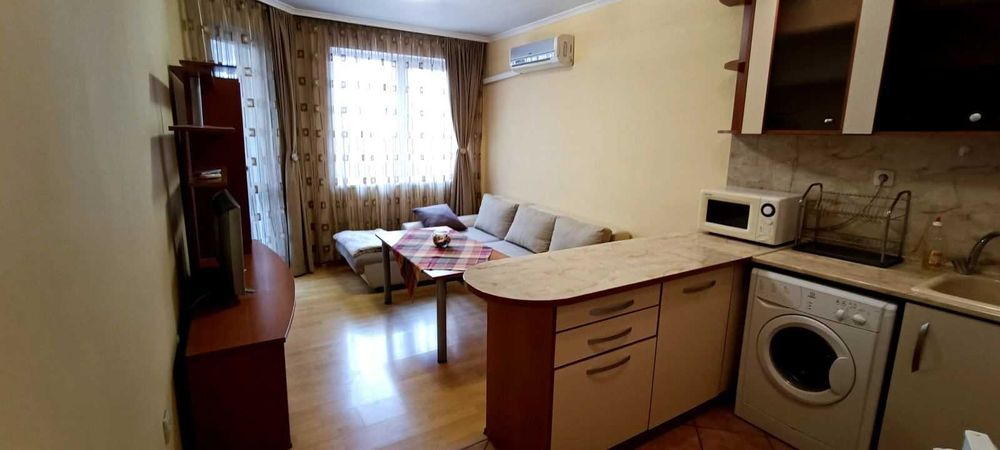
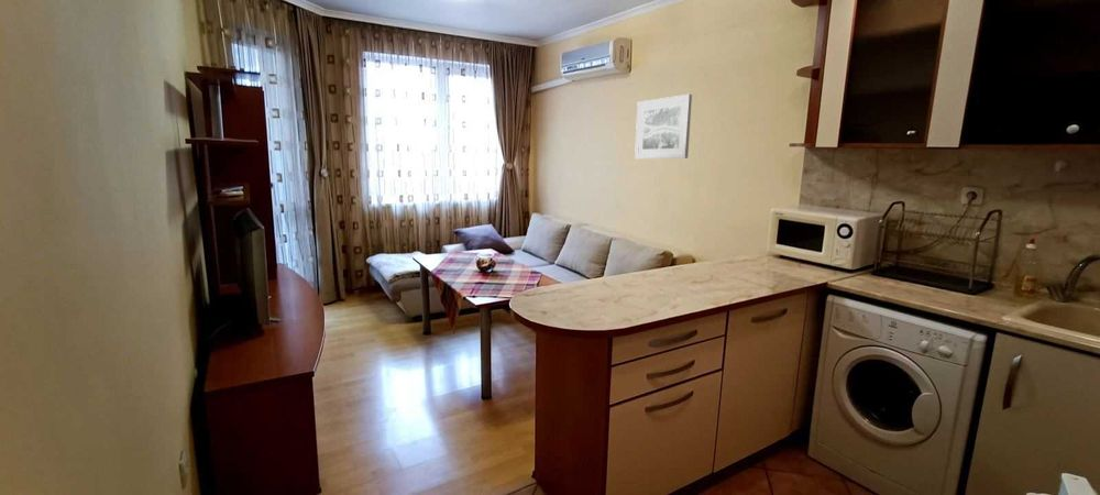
+ wall art [634,94,693,160]
